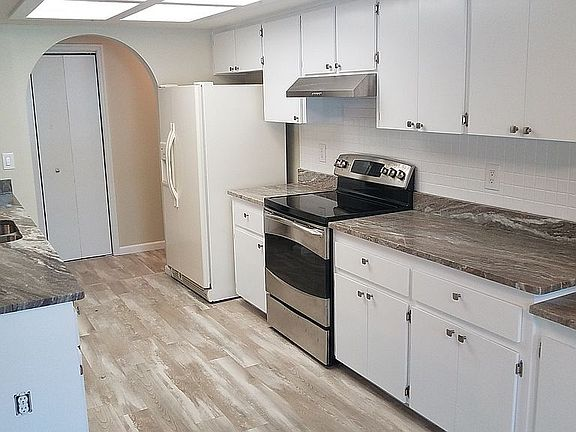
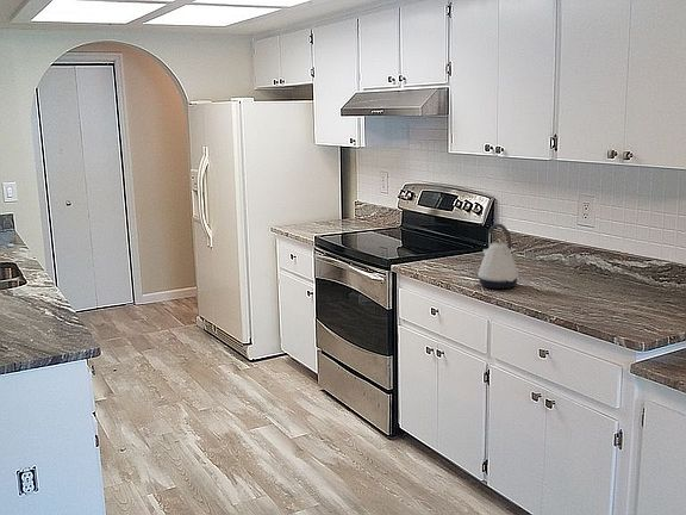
+ kettle [476,223,519,290]
